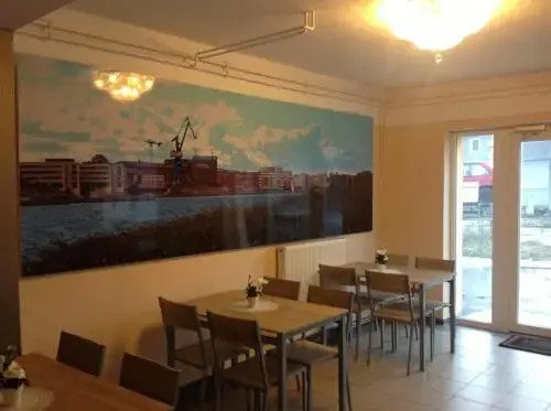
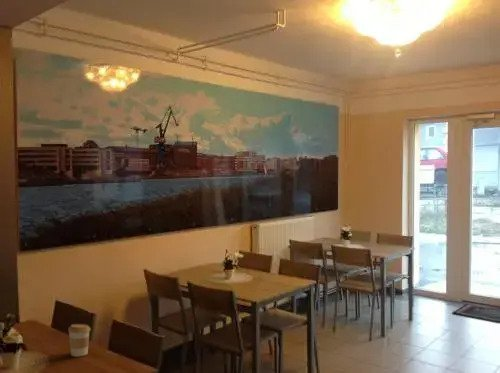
+ coffee cup [67,323,91,358]
